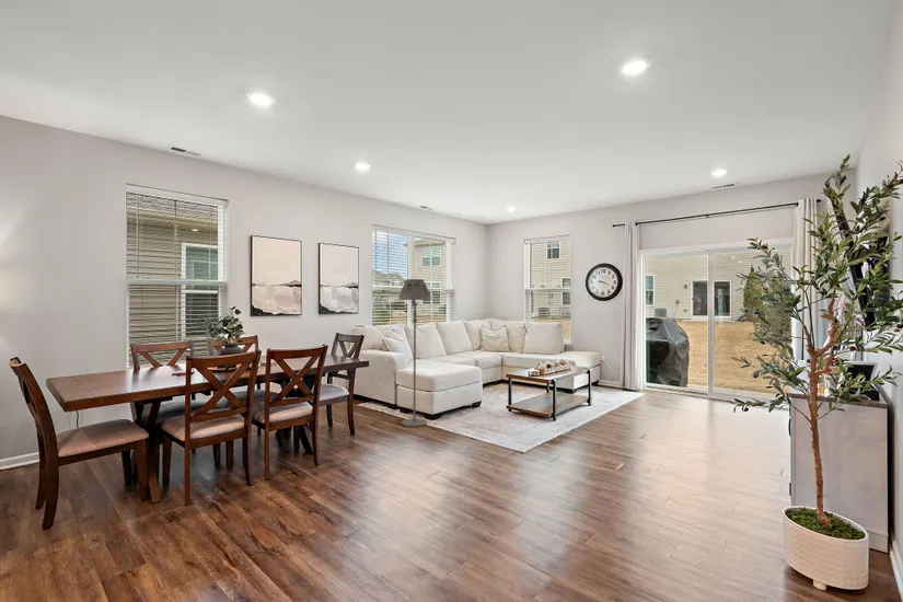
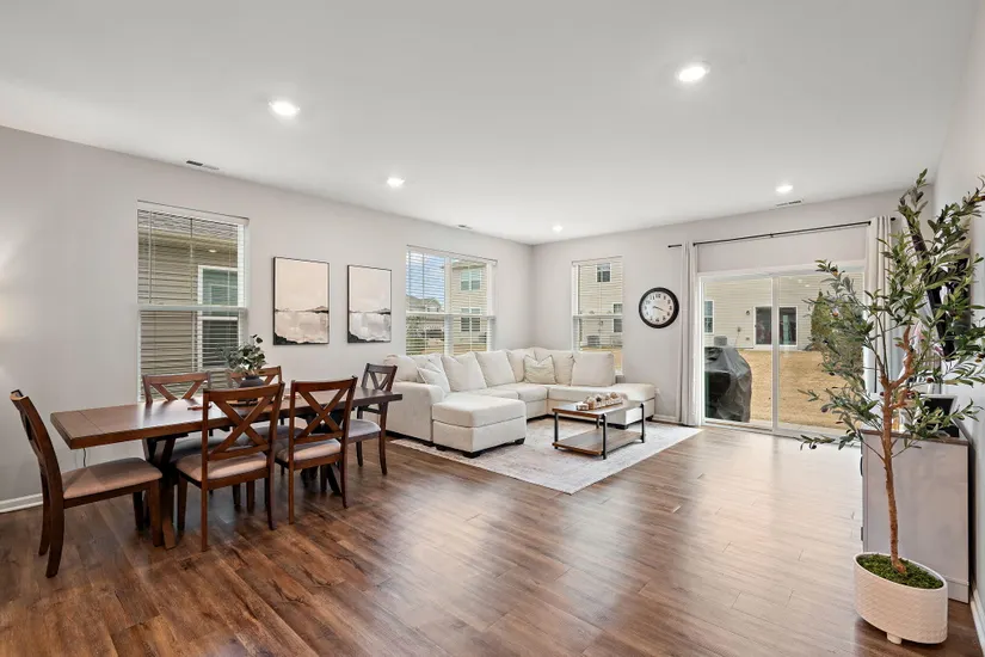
- floor lamp [397,278,432,428]
